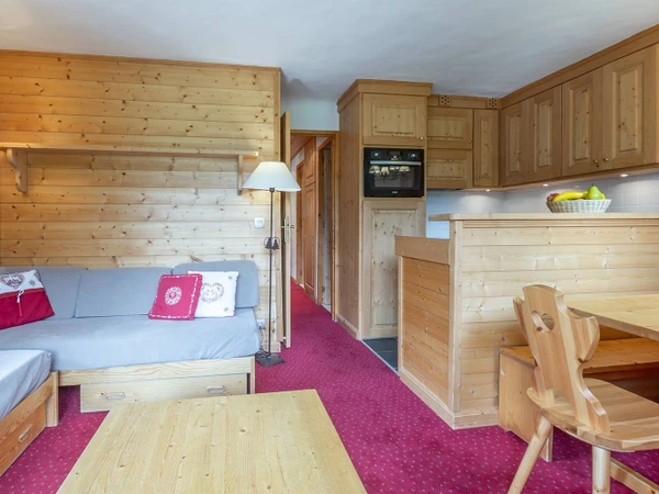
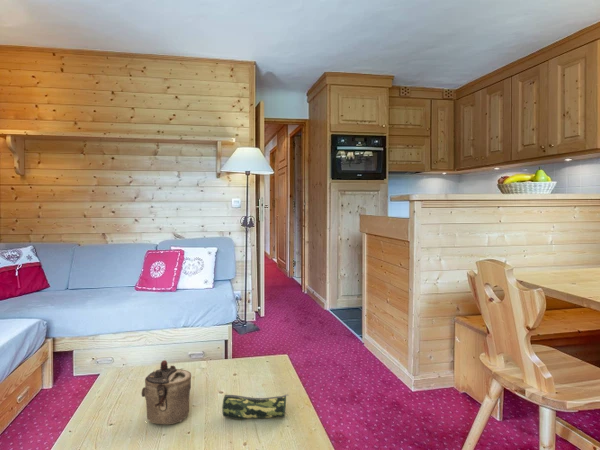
+ teapot [141,359,192,425]
+ pencil case [222,393,290,420]
